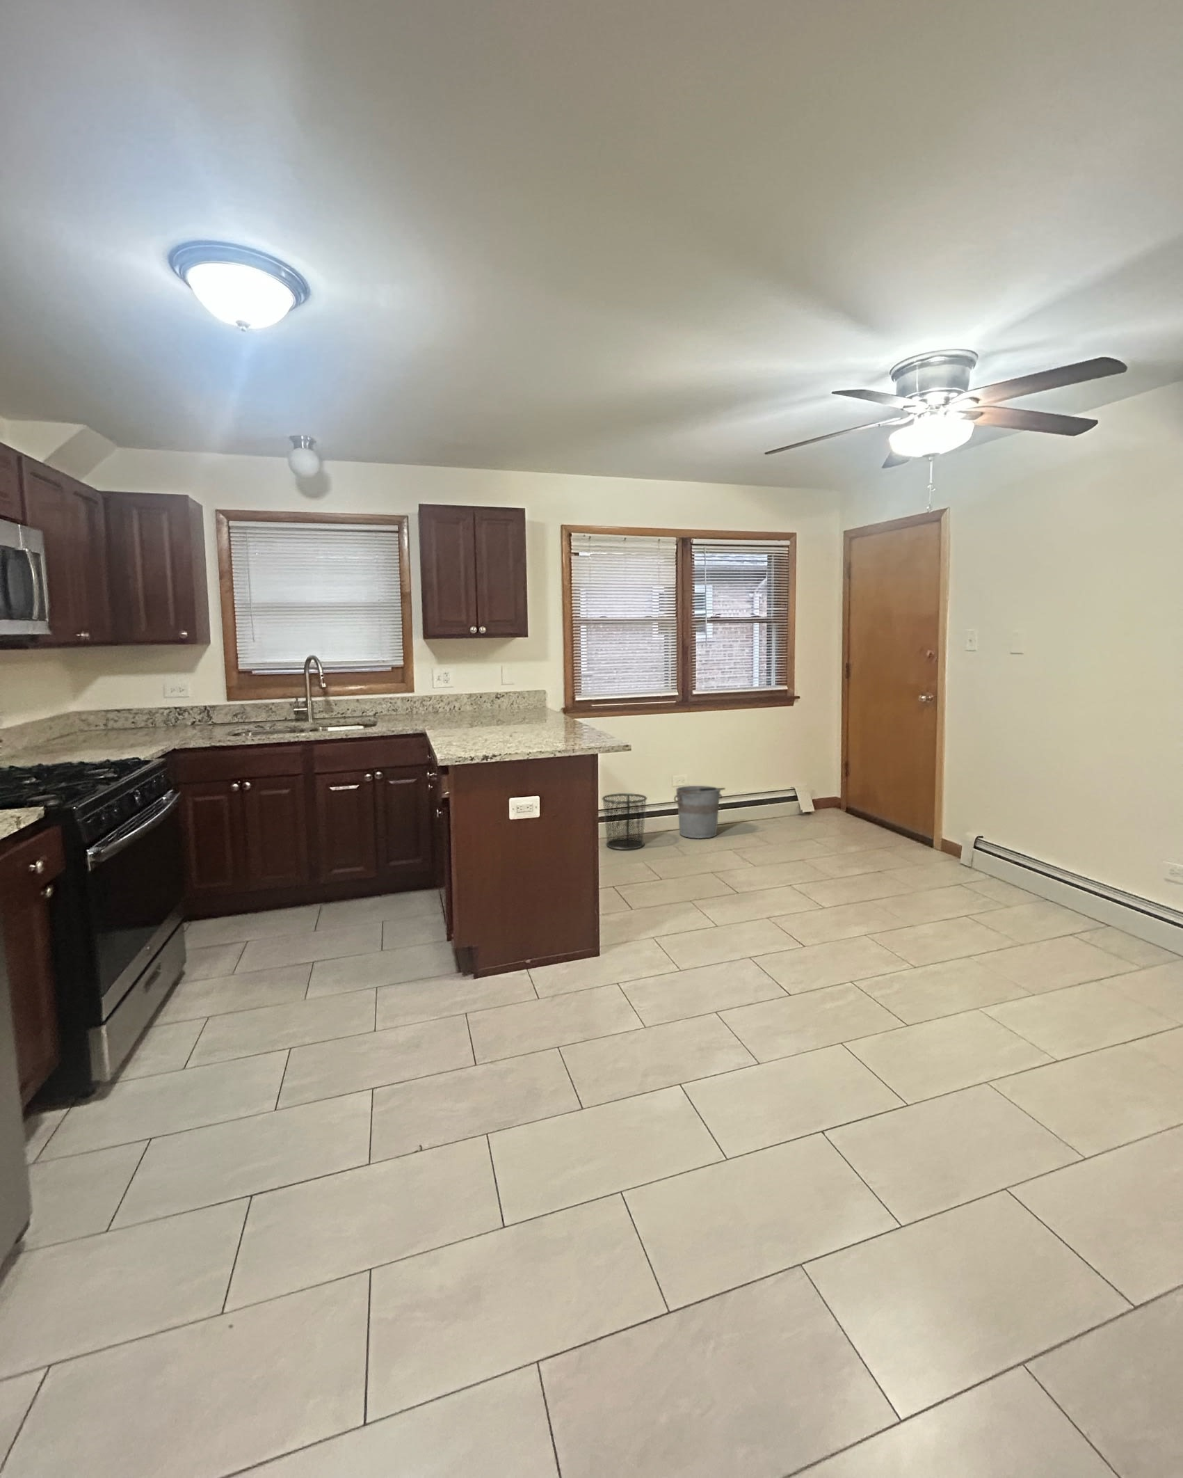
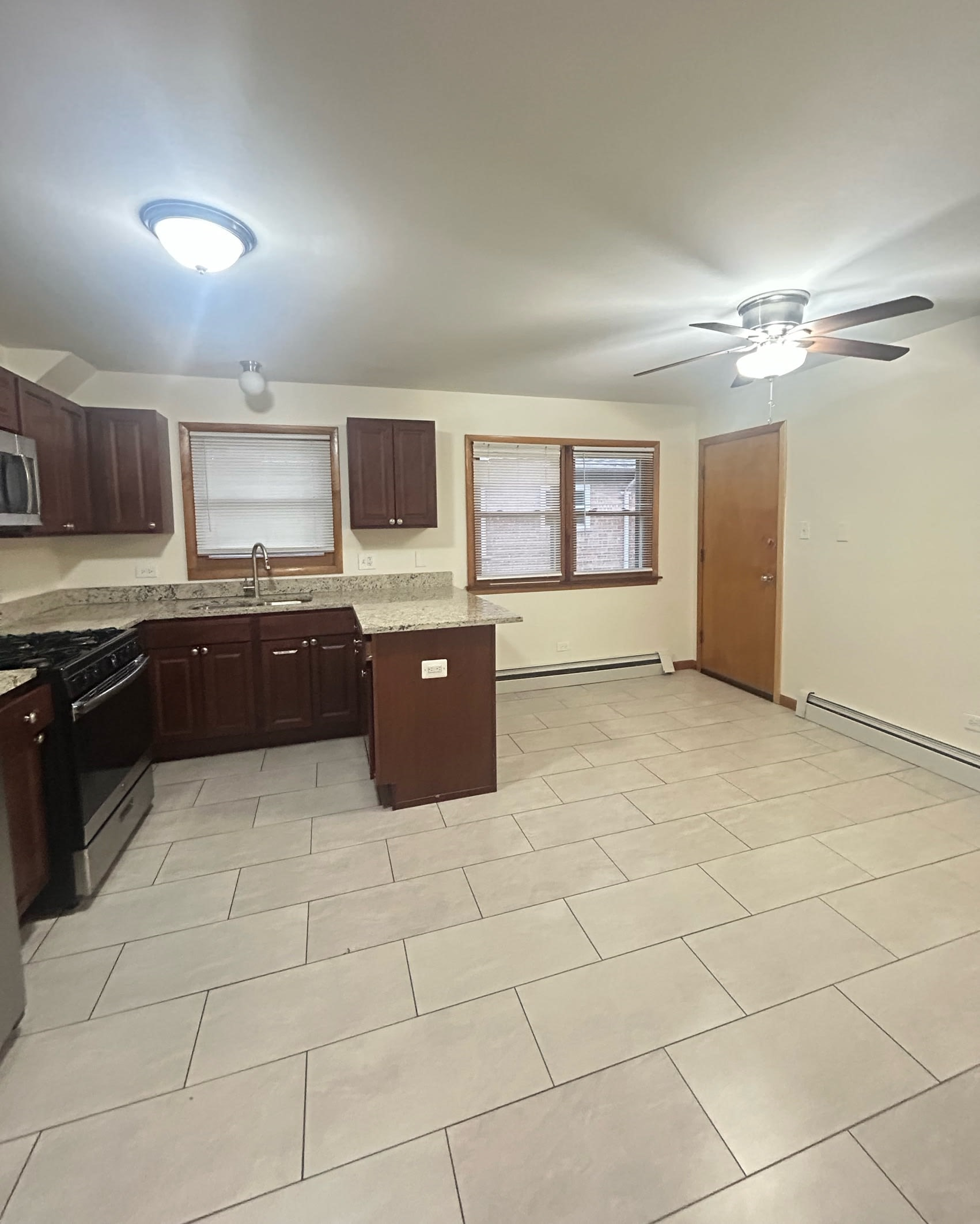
- waste bin [601,792,648,850]
- bucket [674,785,725,839]
